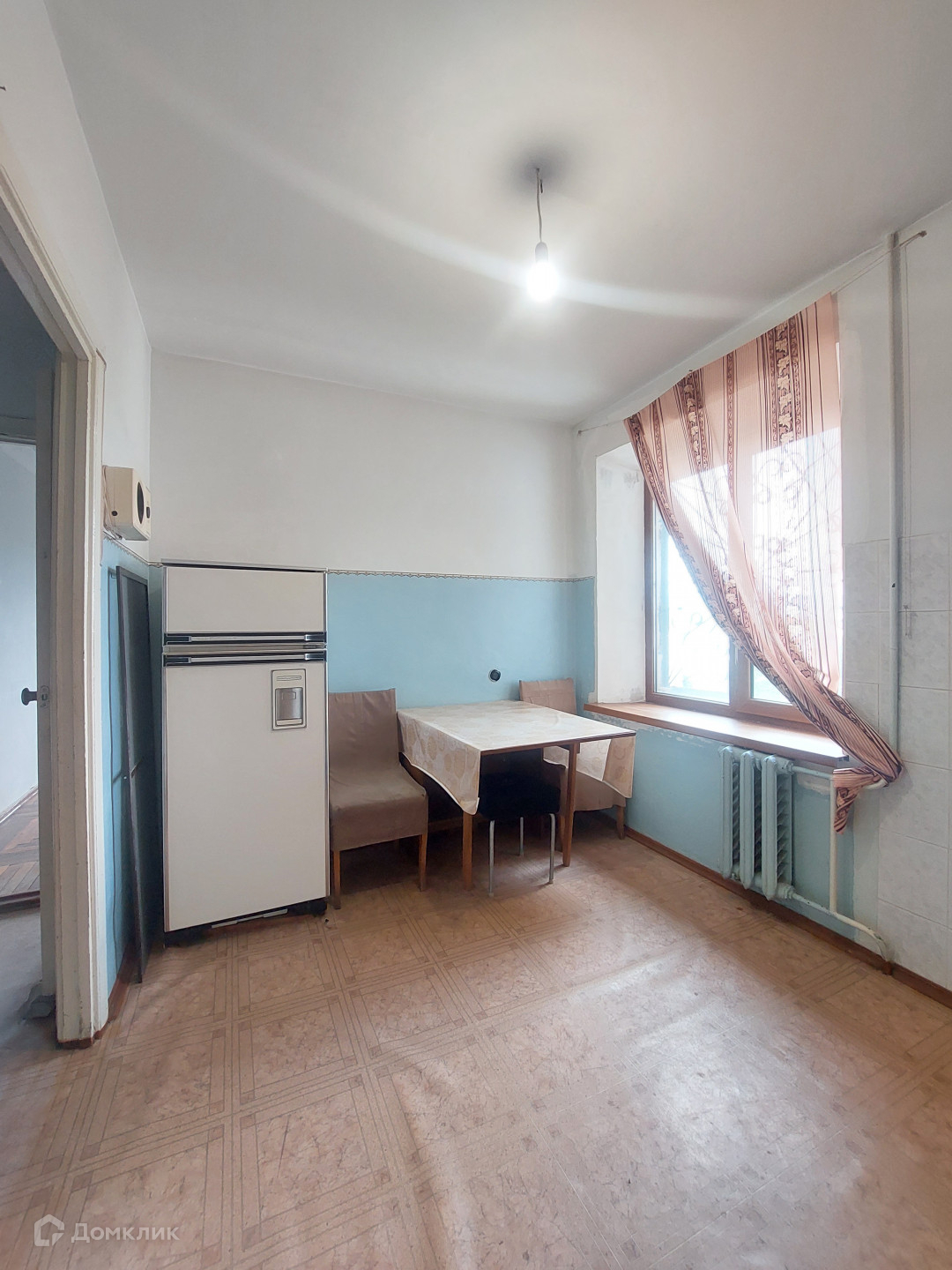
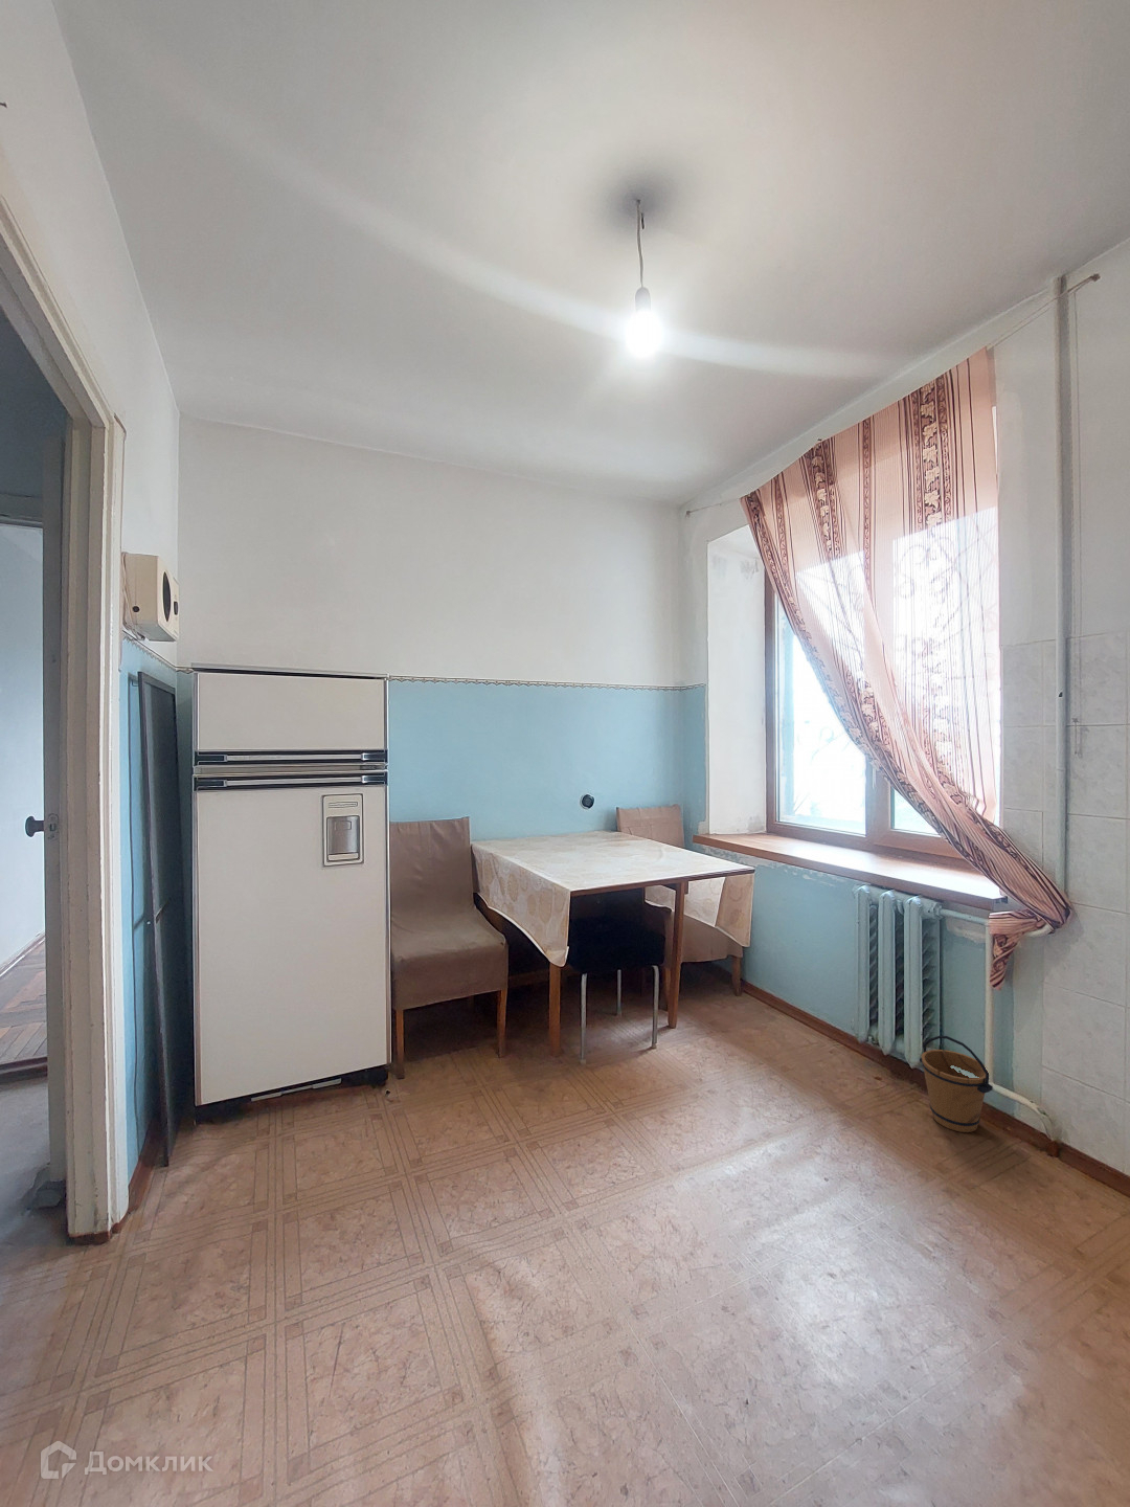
+ bucket [919,1035,993,1133]
